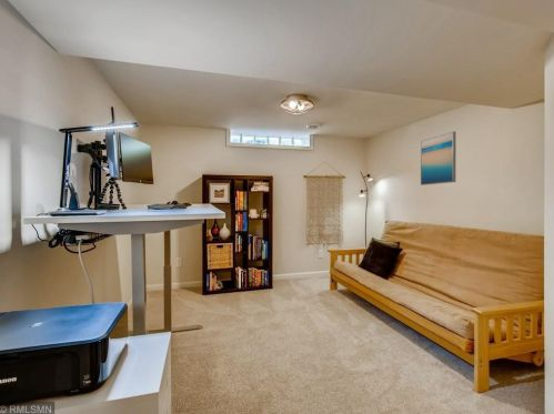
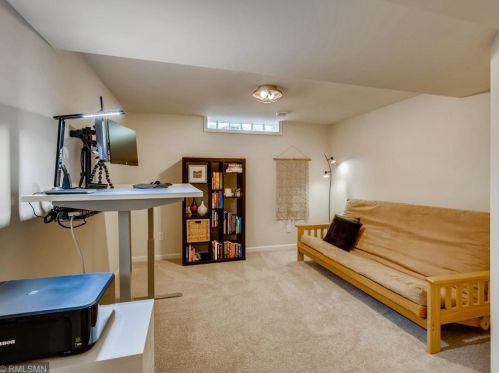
- wall art [420,130,457,186]
